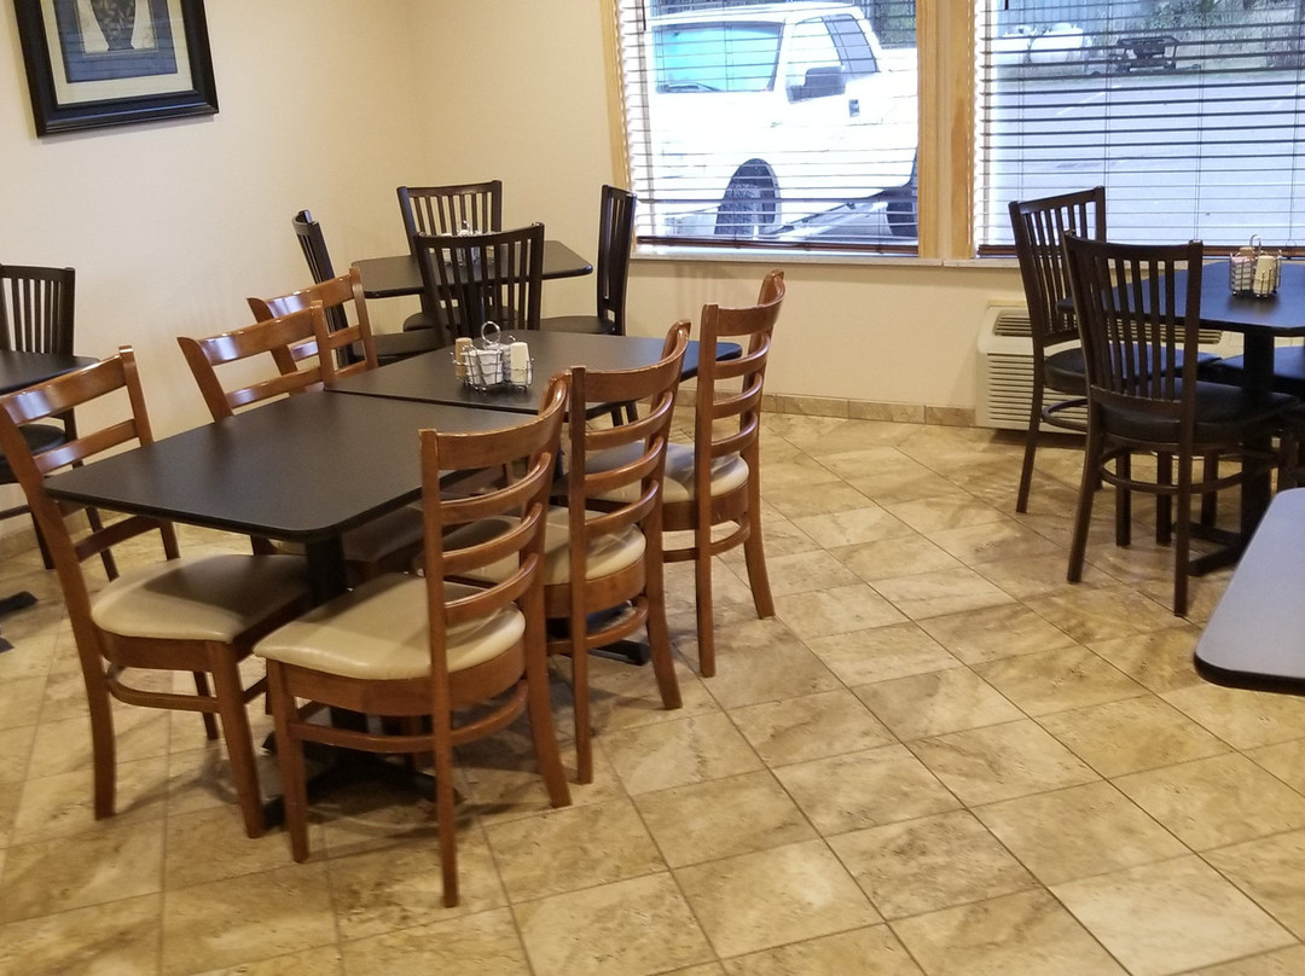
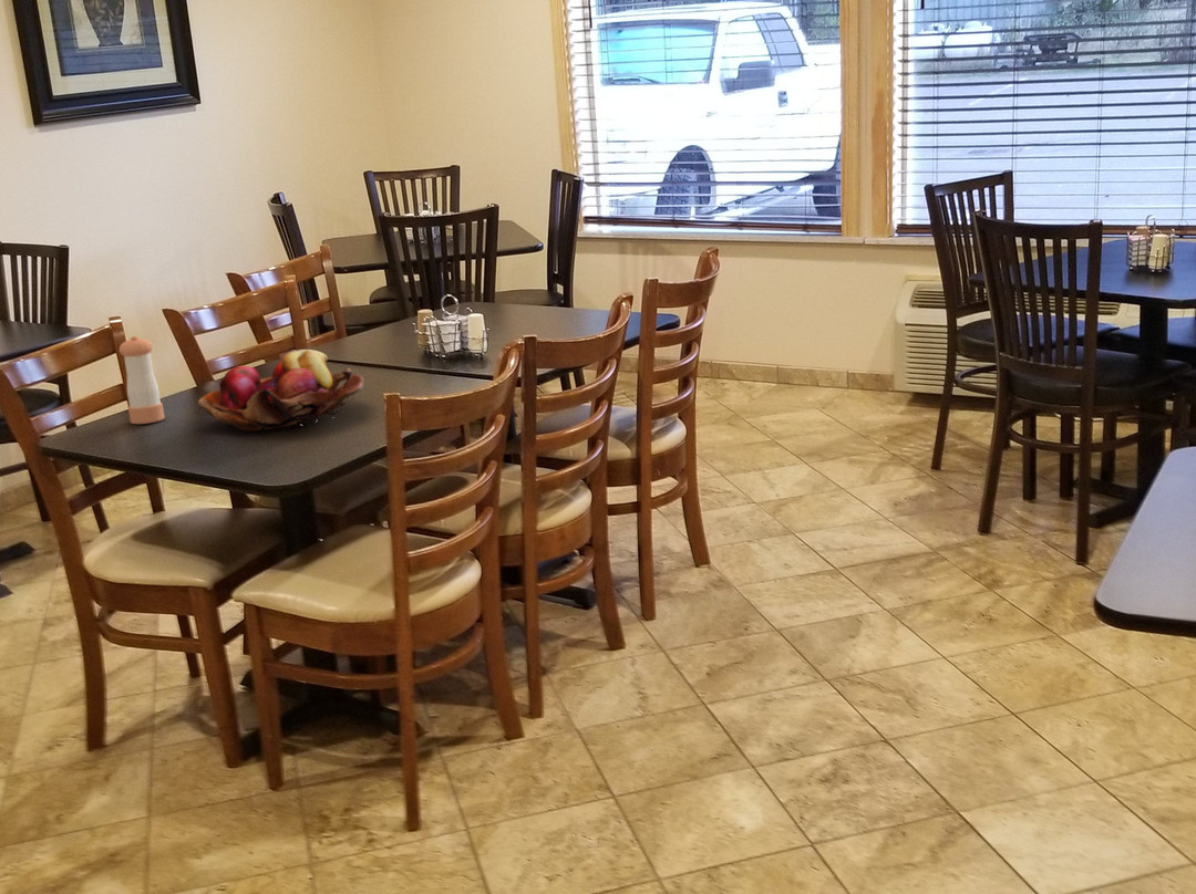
+ fruit basket [197,349,365,432]
+ pepper shaker [118,335,165,425]
